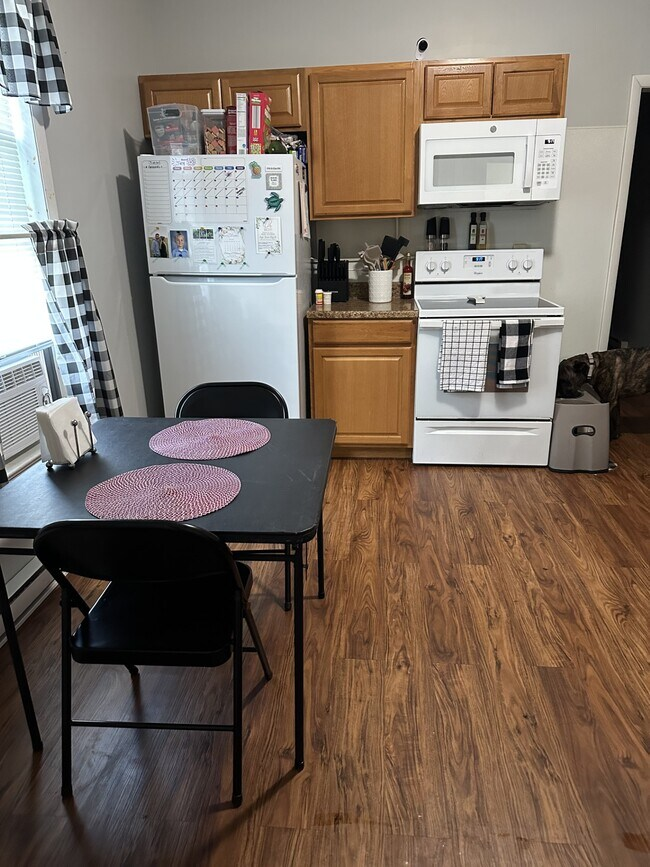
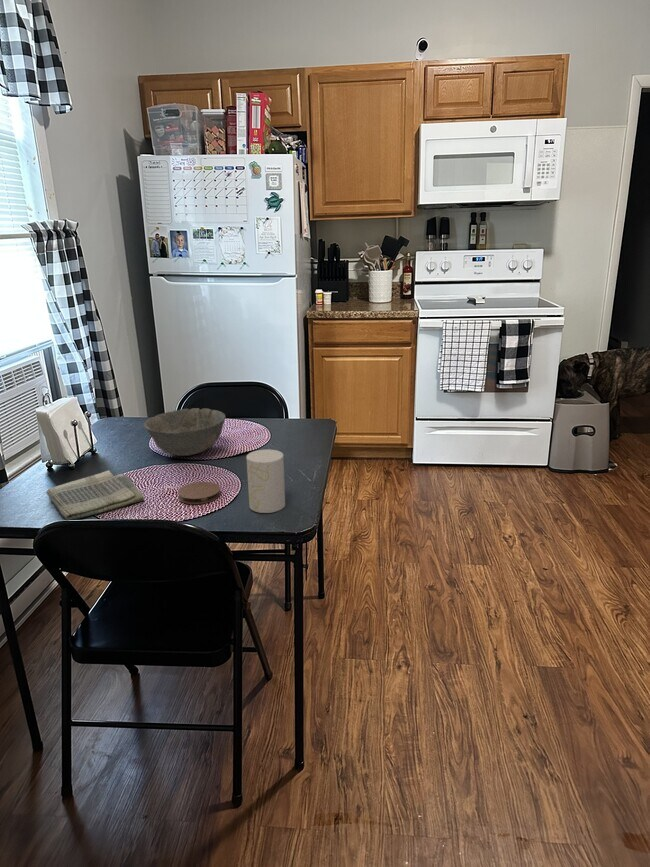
+ dish towel [45,469,145,521]
+ coaster [177,480,222,505]
+ cup [246,449,286,514]
+ bowl [143,407,226,457]
